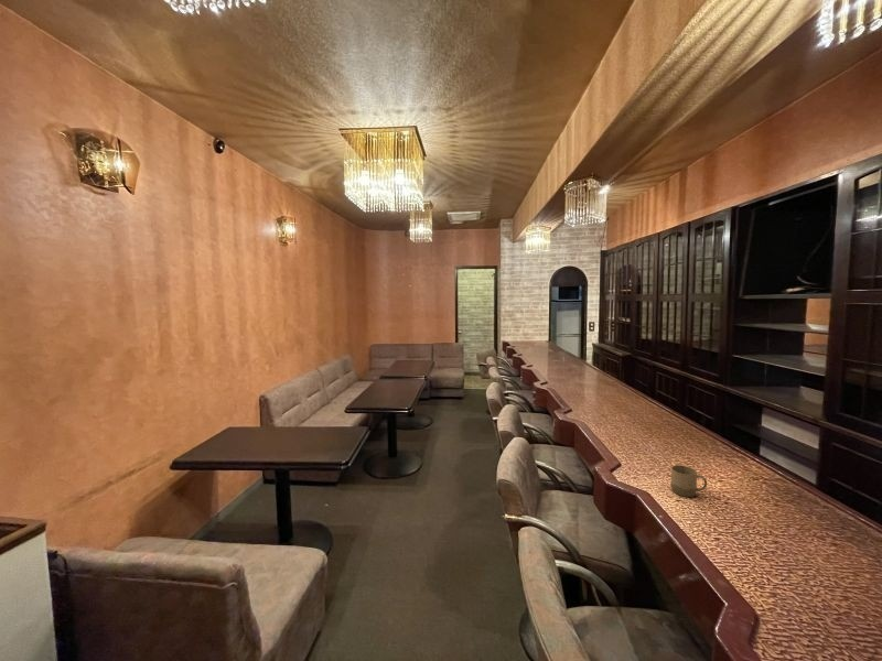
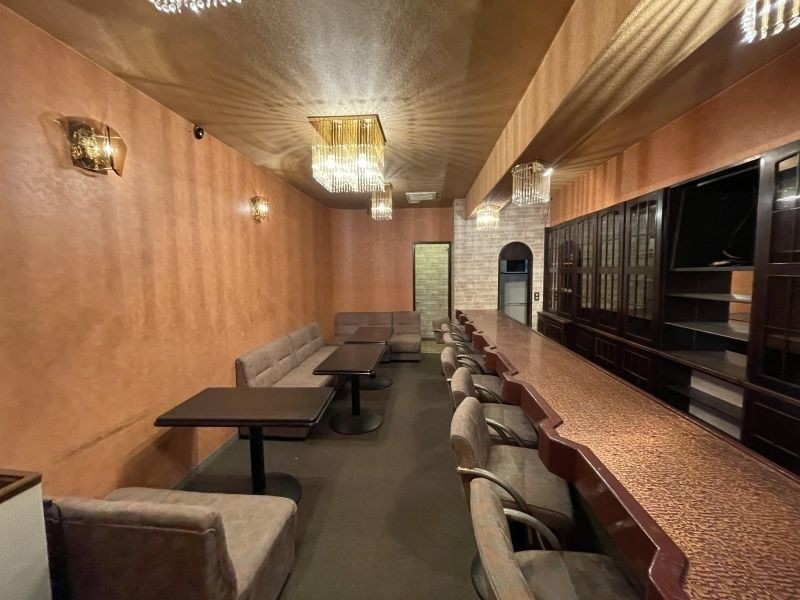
- cup [670,464,708,498]
